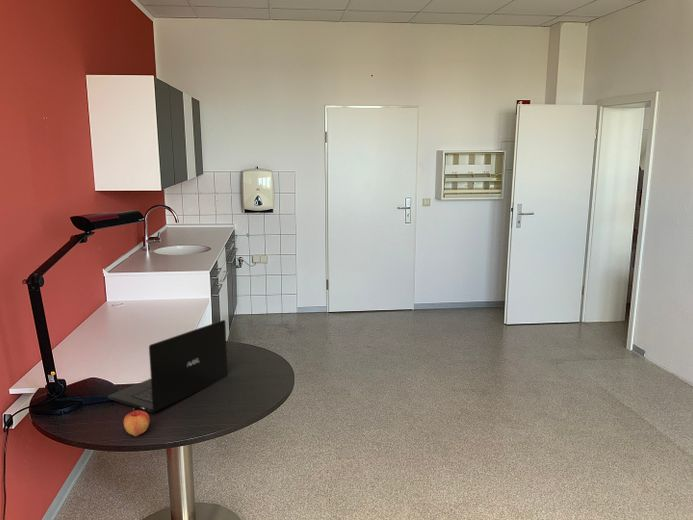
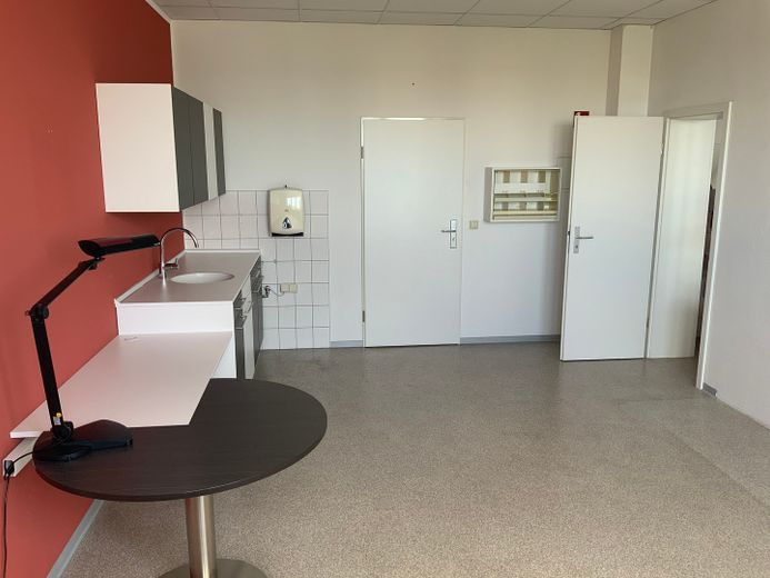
- apple [123,407,151,437]
- laptop [107,319,228,413]
